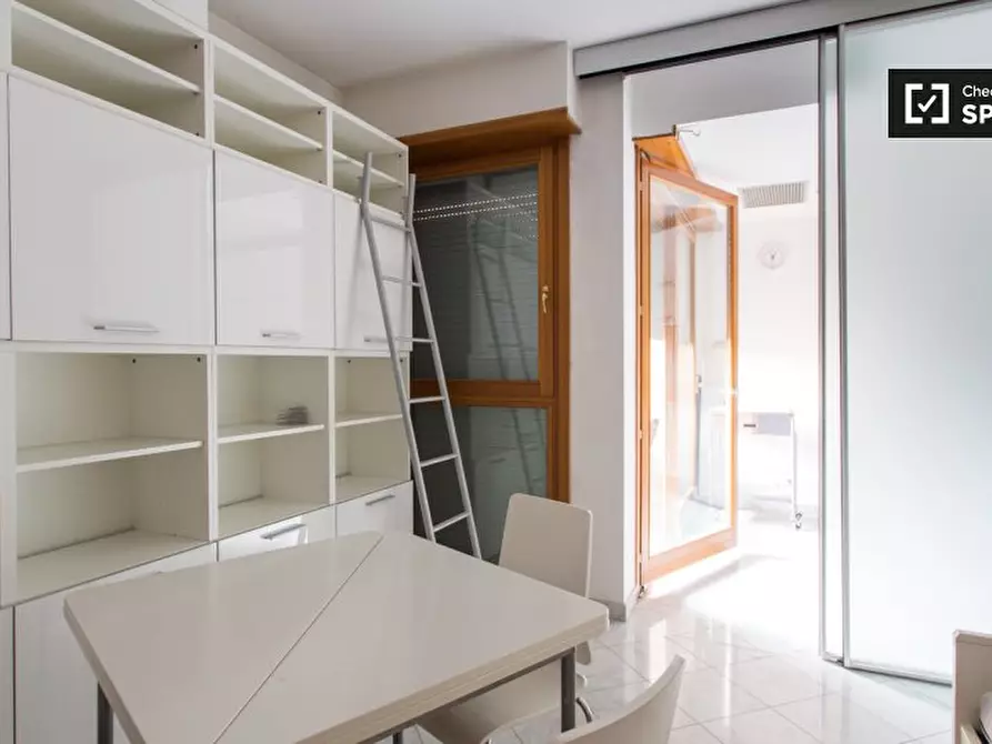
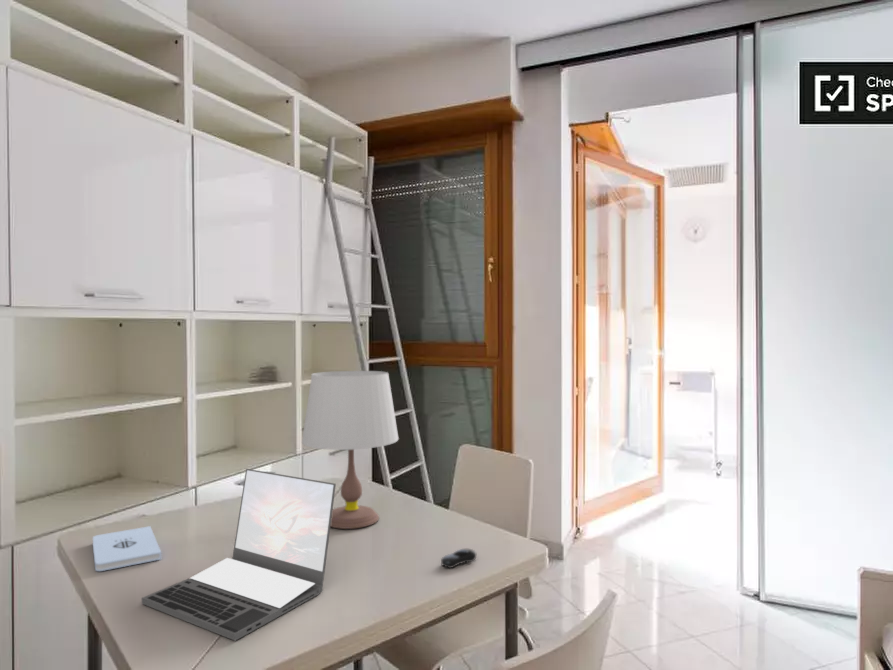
+ table lamp [301,370,400,530]
+ laptop [141,468,337,642]
+ notepad [92,525,162,572]
+ computer mouse [440,548,477,569]
